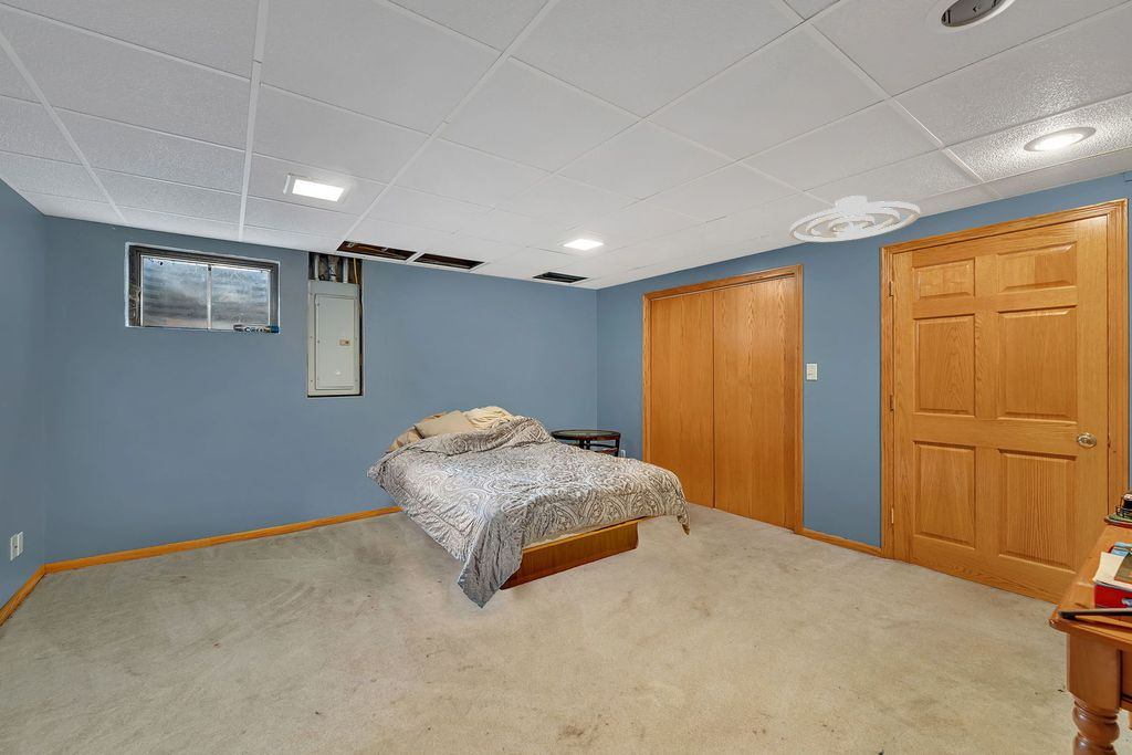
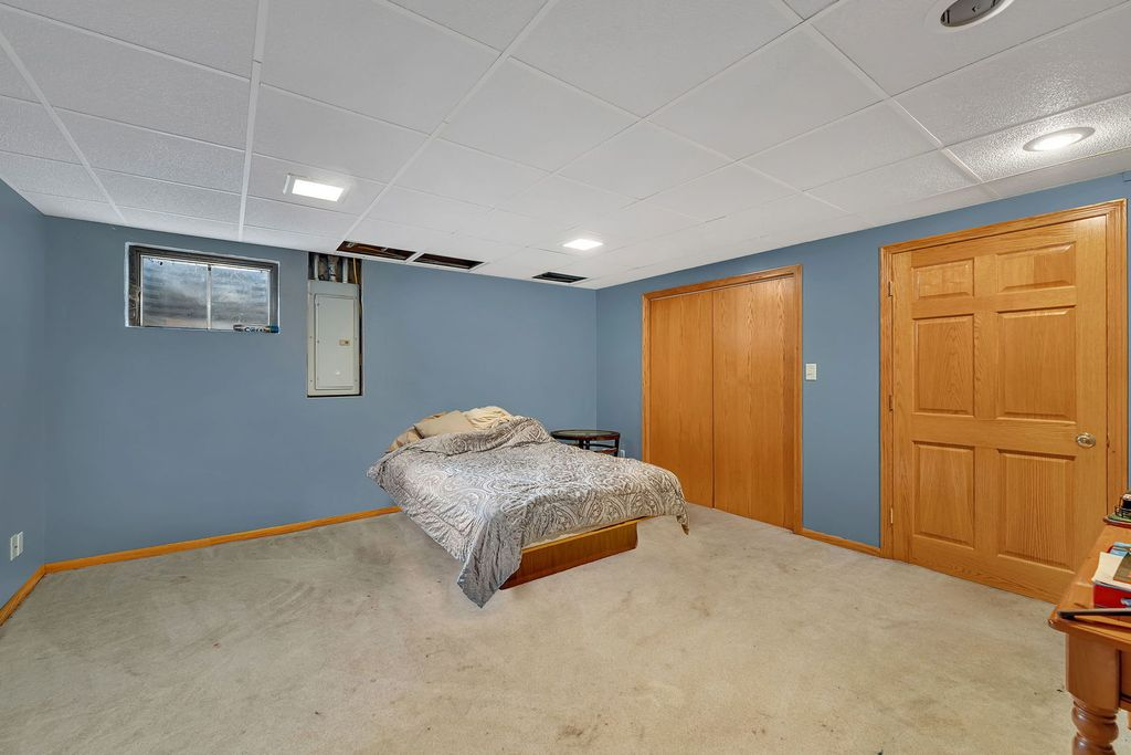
- ceiling light fixture [788,195,921,243]
